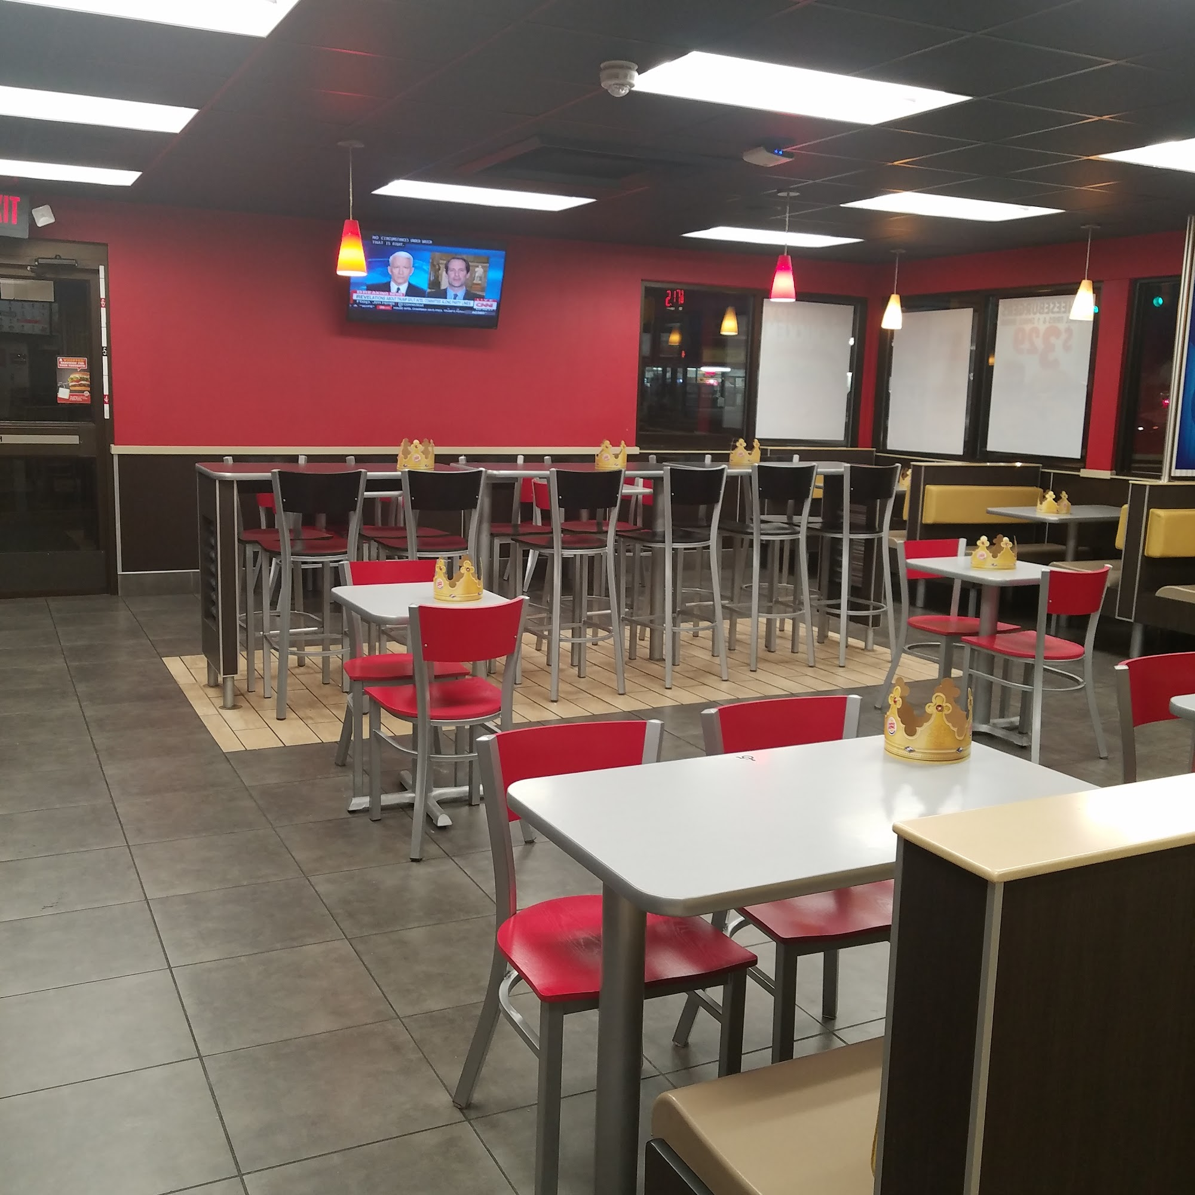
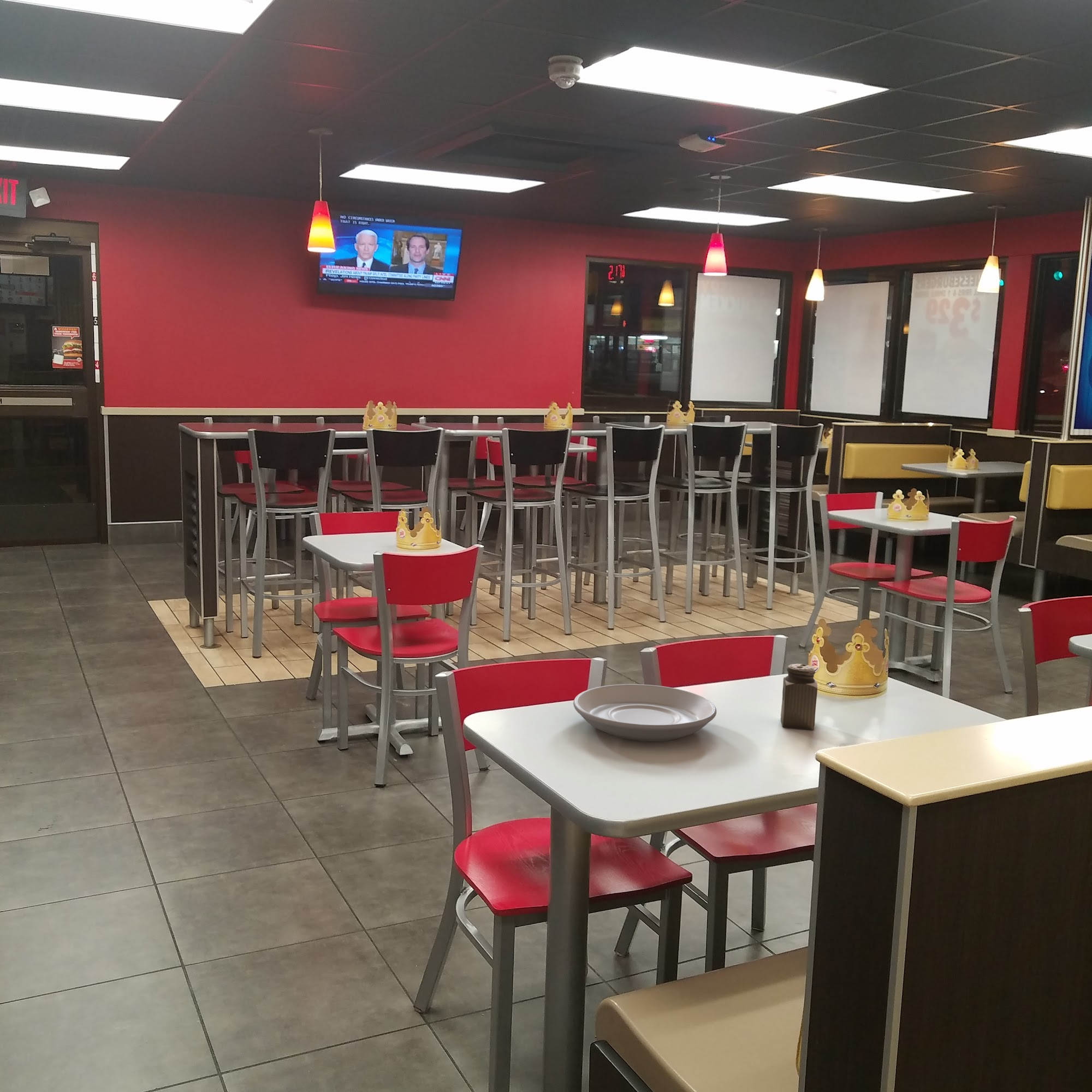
+ plate [573,684,717,742]
+ salt shaker [780,663,818,730]
